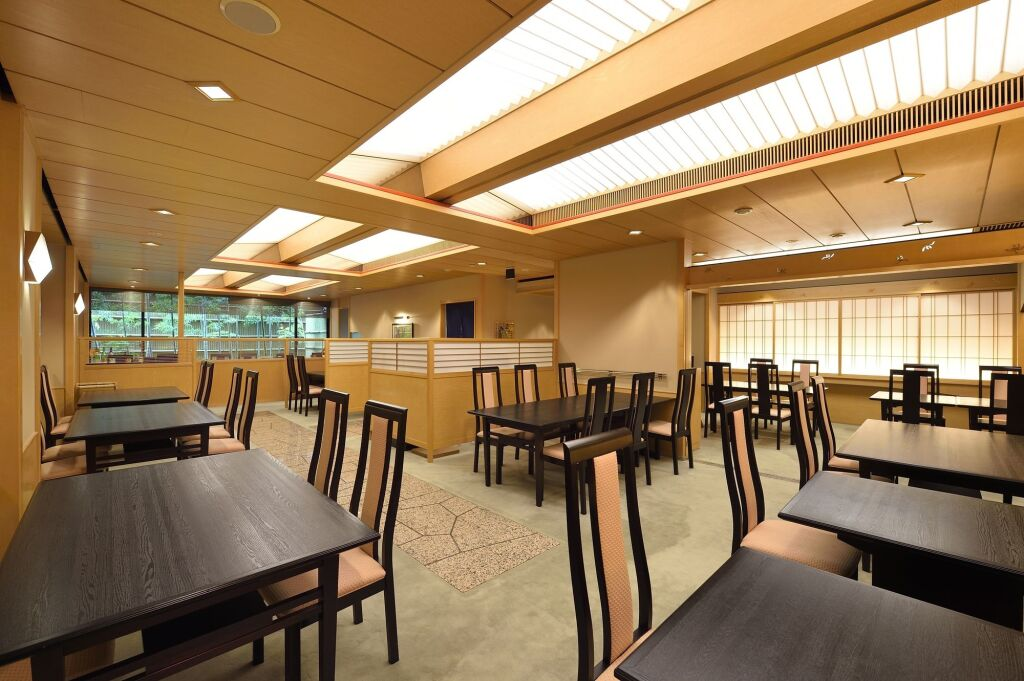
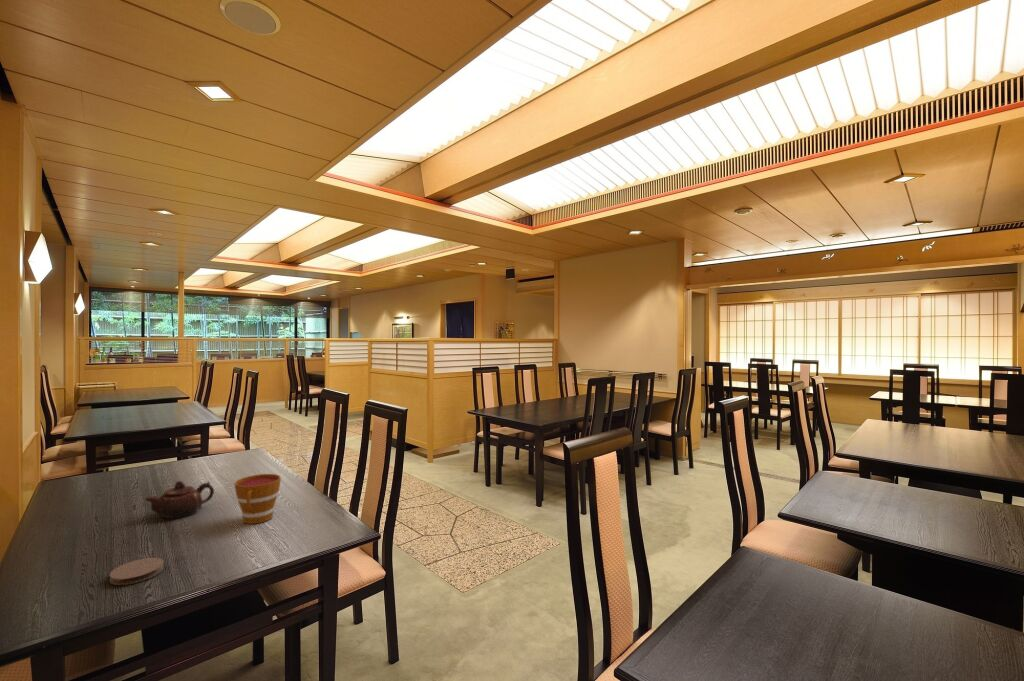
+ teapot [145,480,215,520]
+ cup [233,473,282,525]
+ coaster [108,557,165,586]
